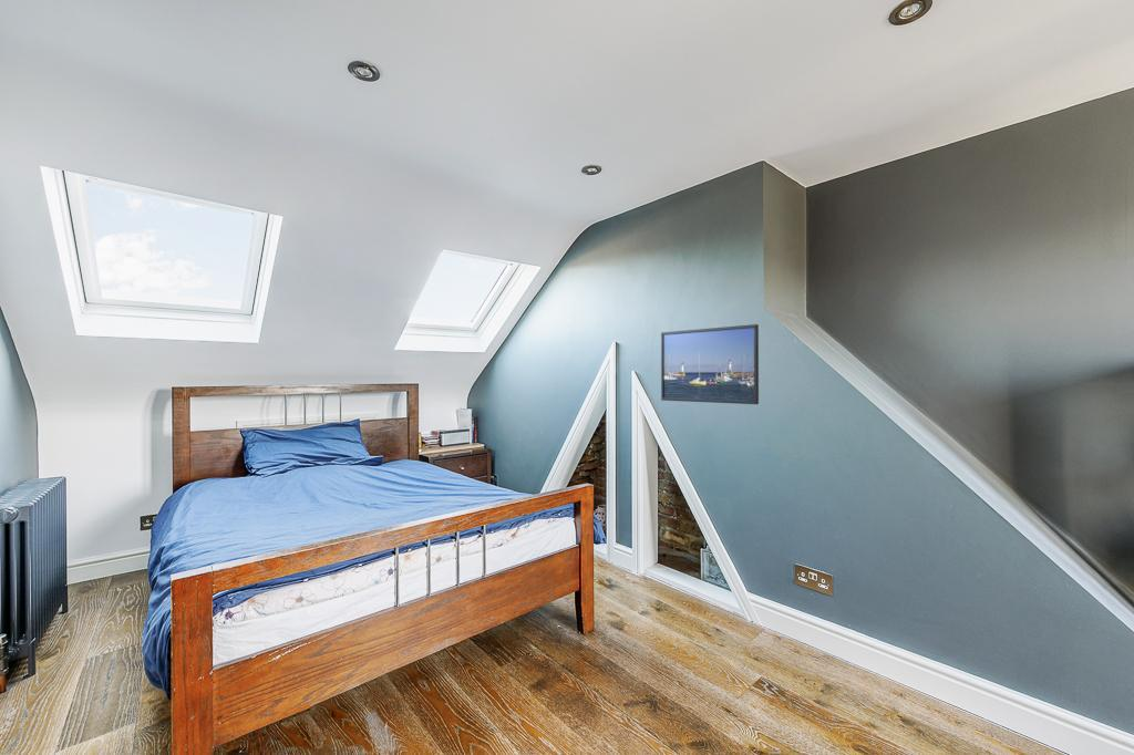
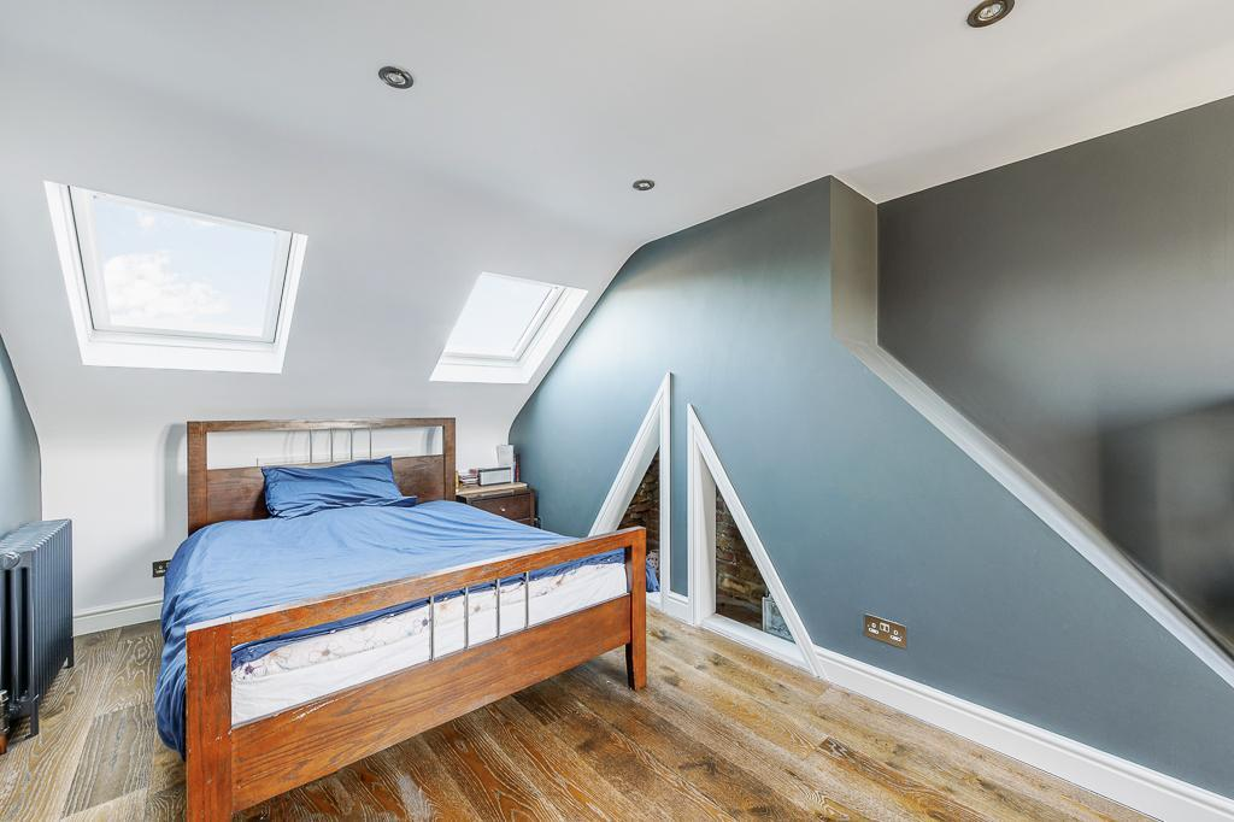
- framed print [660,323,760,405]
